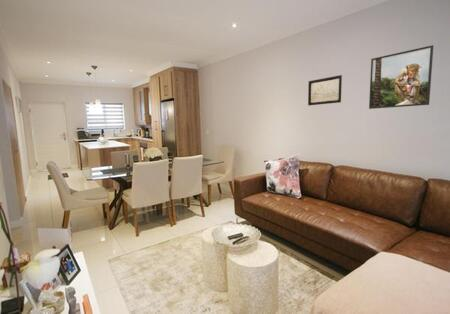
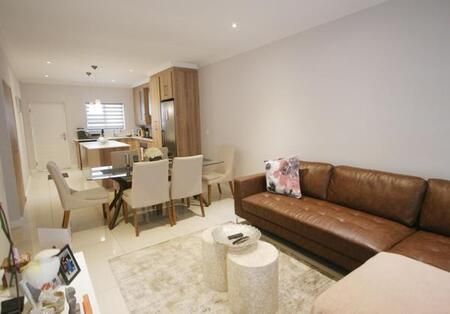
- wall art [307,74,343,106]
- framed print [368,44,434,110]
